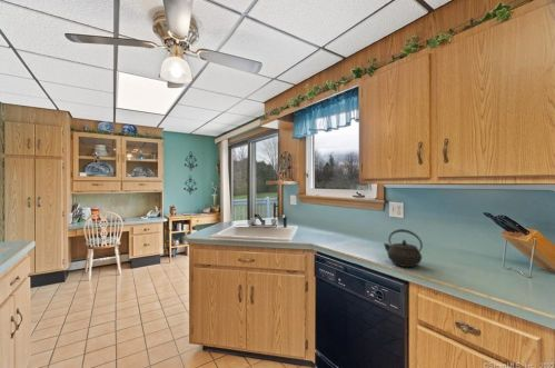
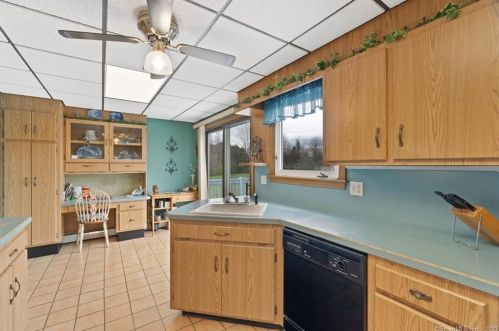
- kettle [383,228,424,268]
